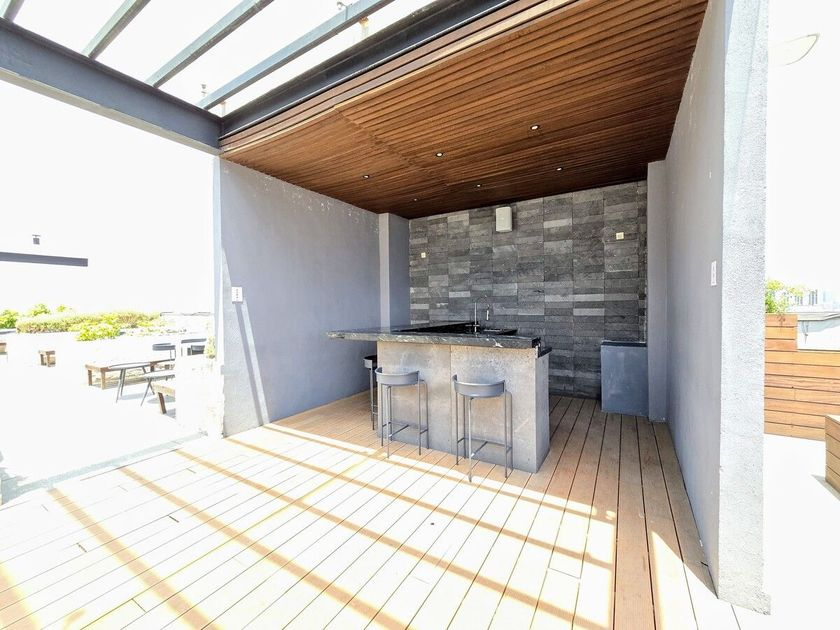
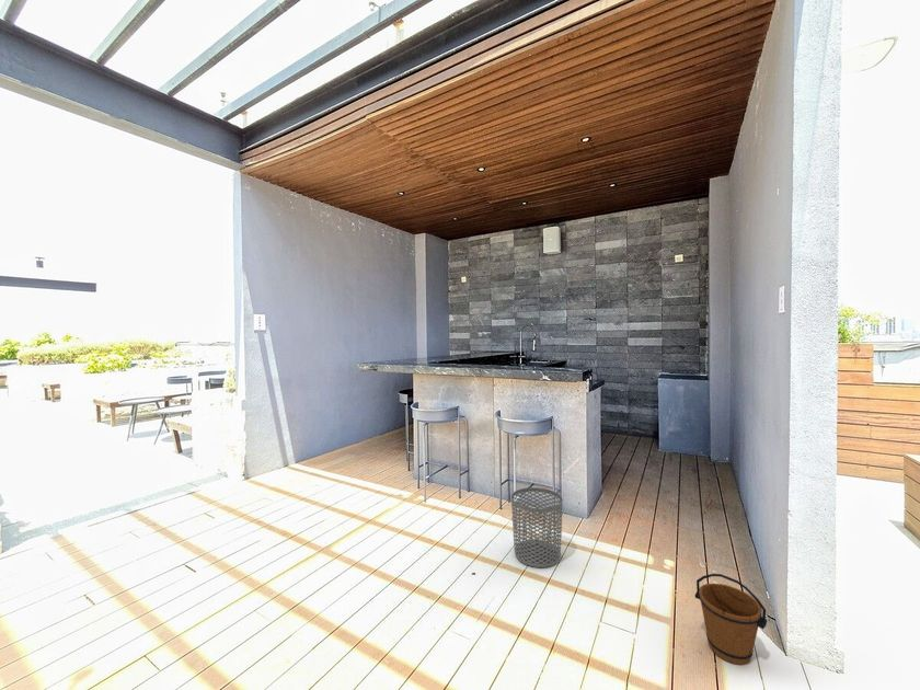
+ waste bin [510,486,564,568]
+ bucket [694,573,768,666]
